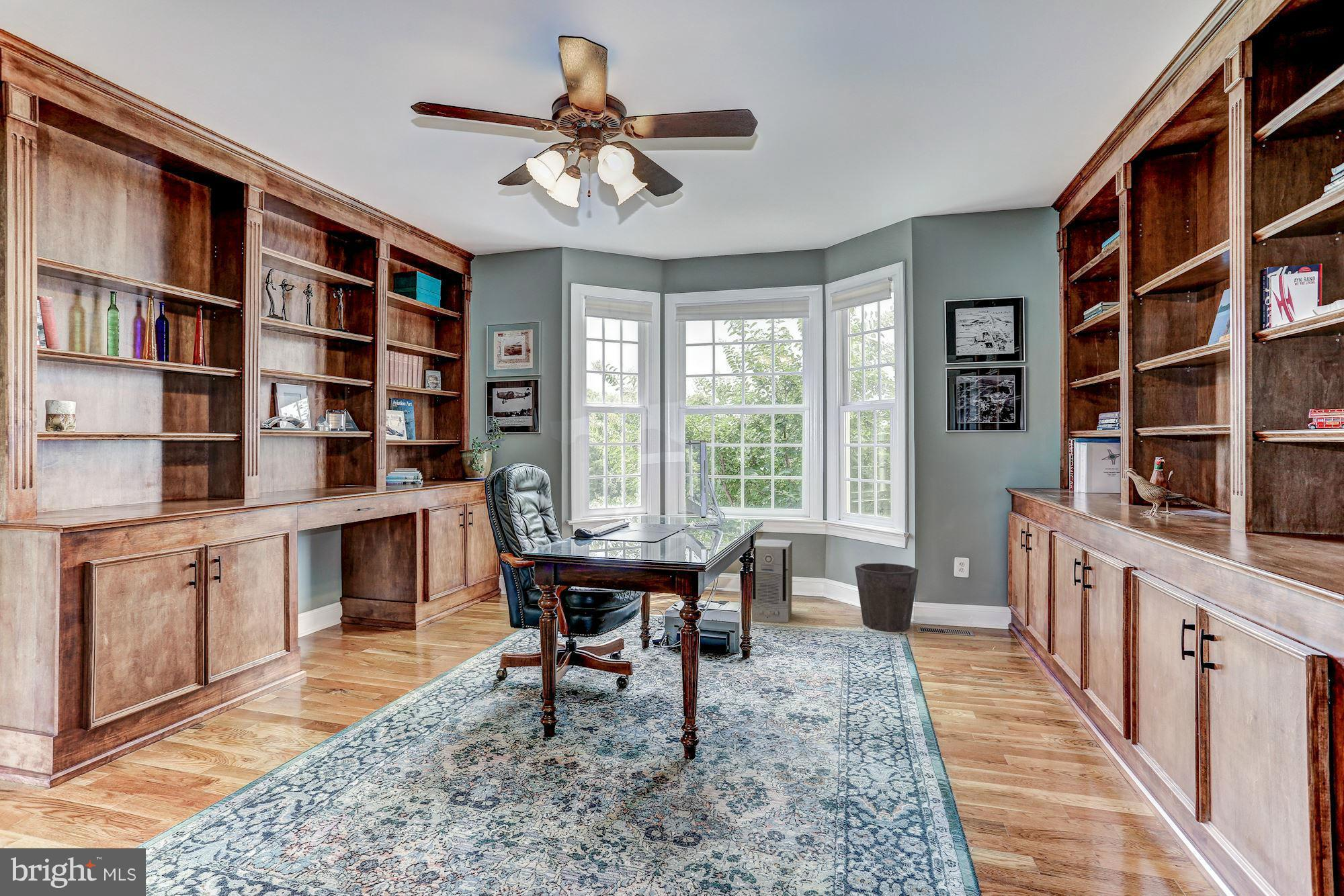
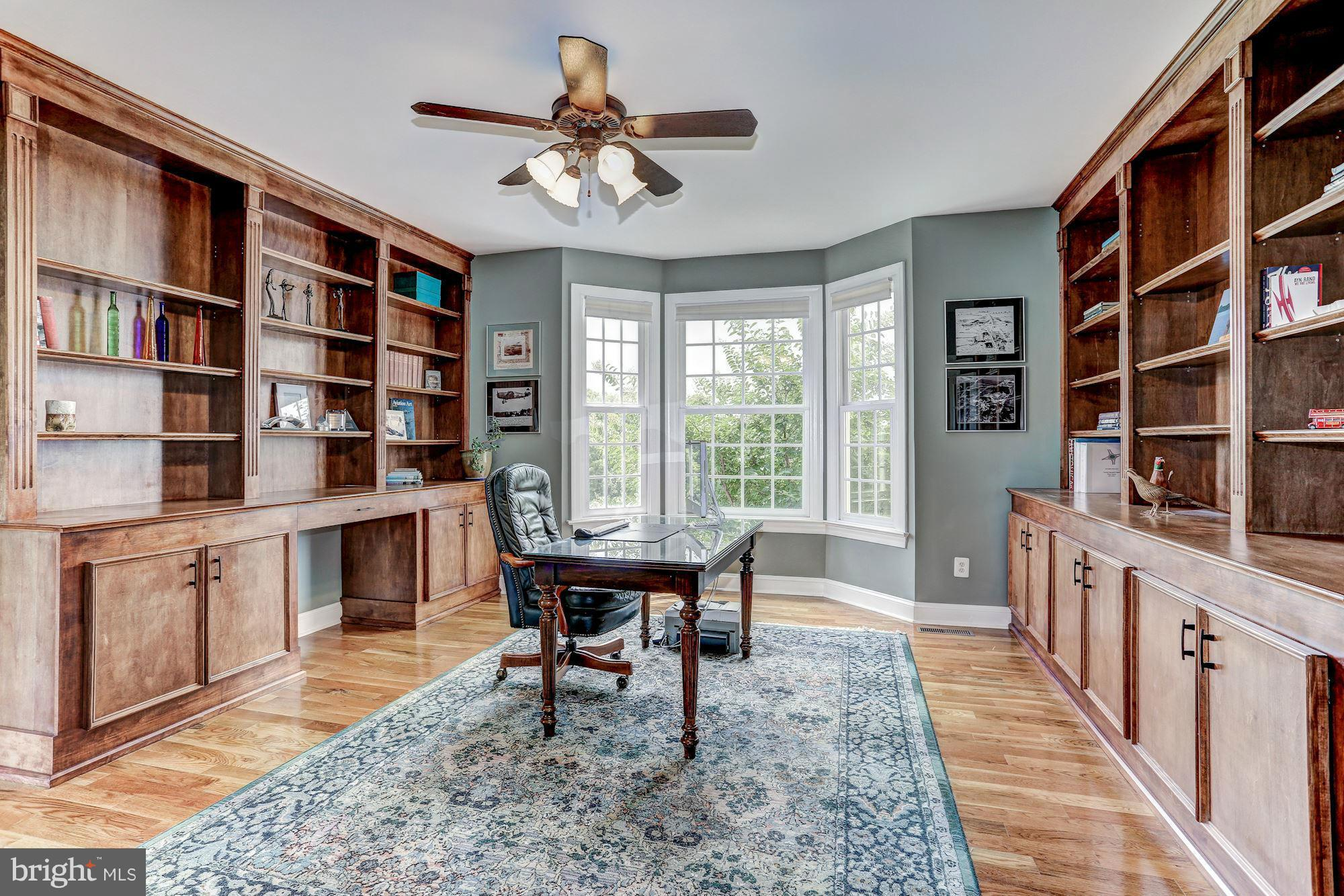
- air purifier [751,539,793,623]
- waste bin [854,562,919,632]
